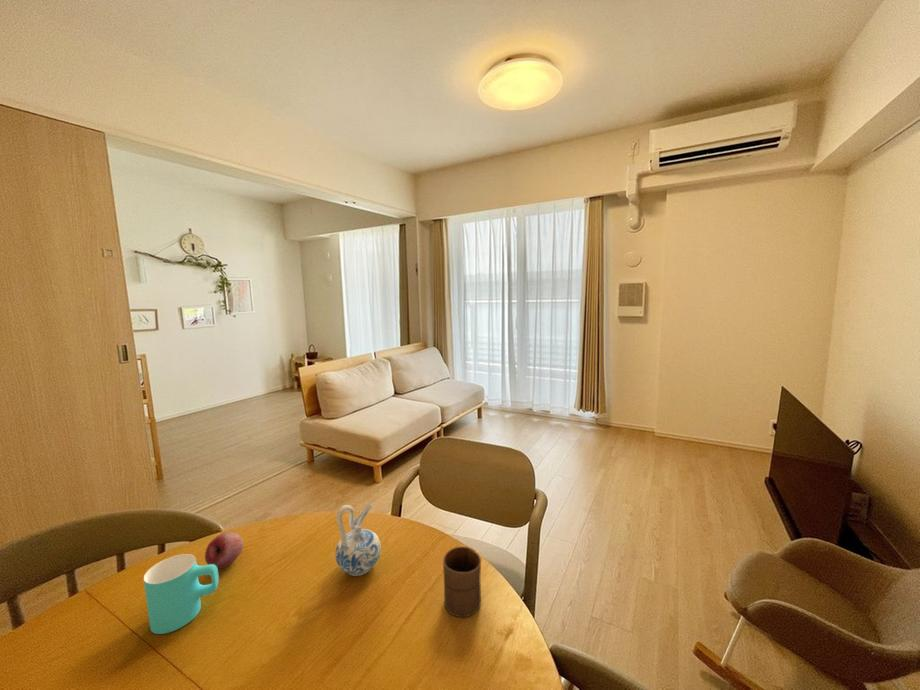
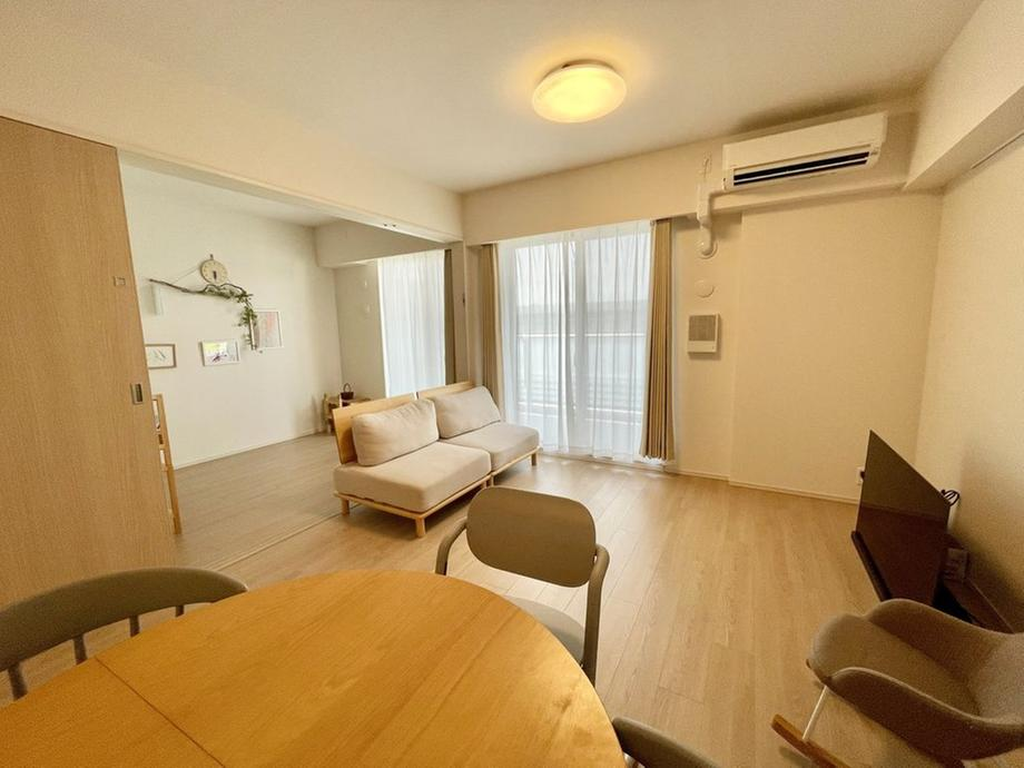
- fruit [204,531,245,569]
- cup [442,545,482,618]
- ceramic pitcher [334,502,382,577]
- cup [143,553,220,635]
